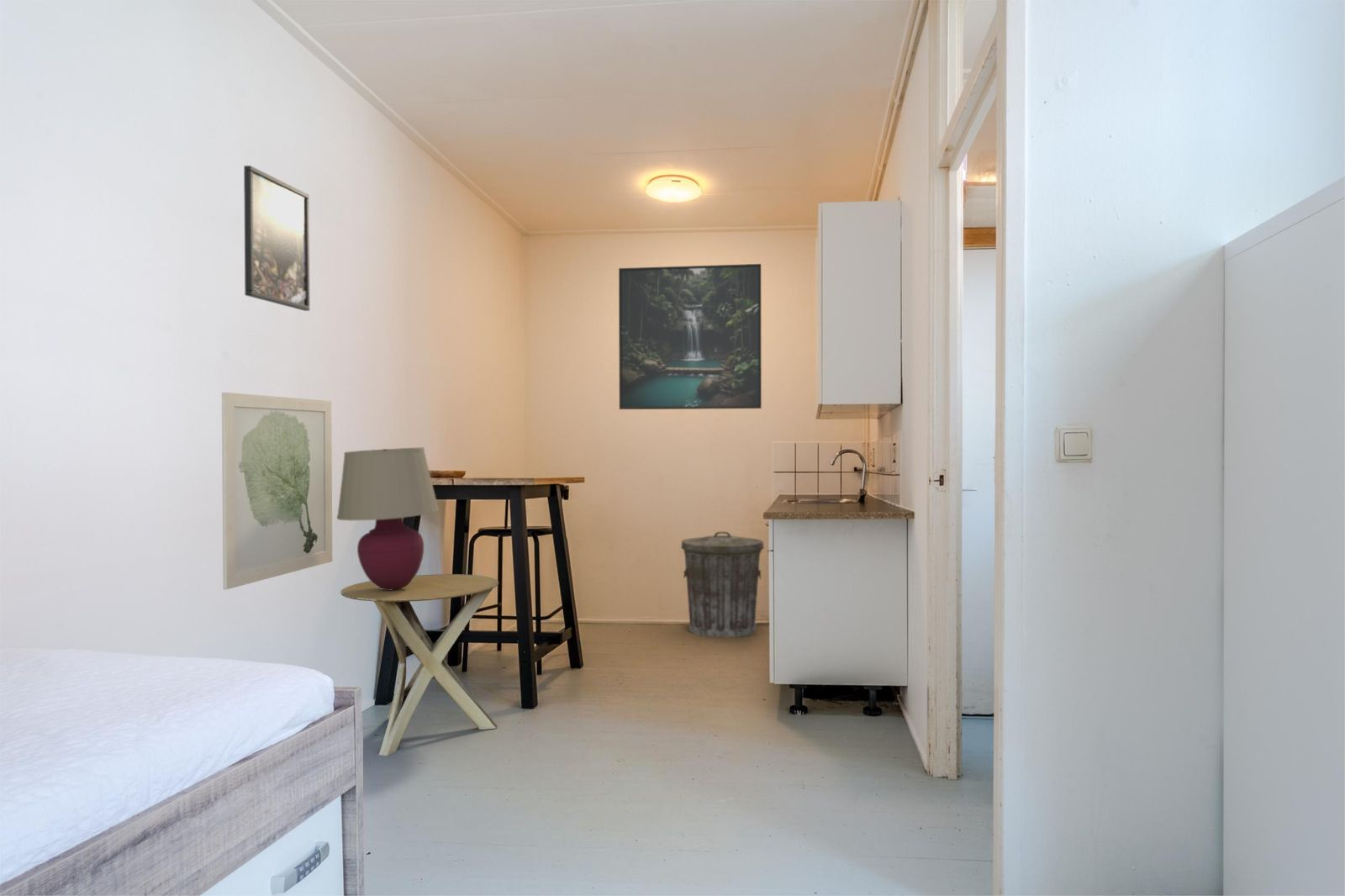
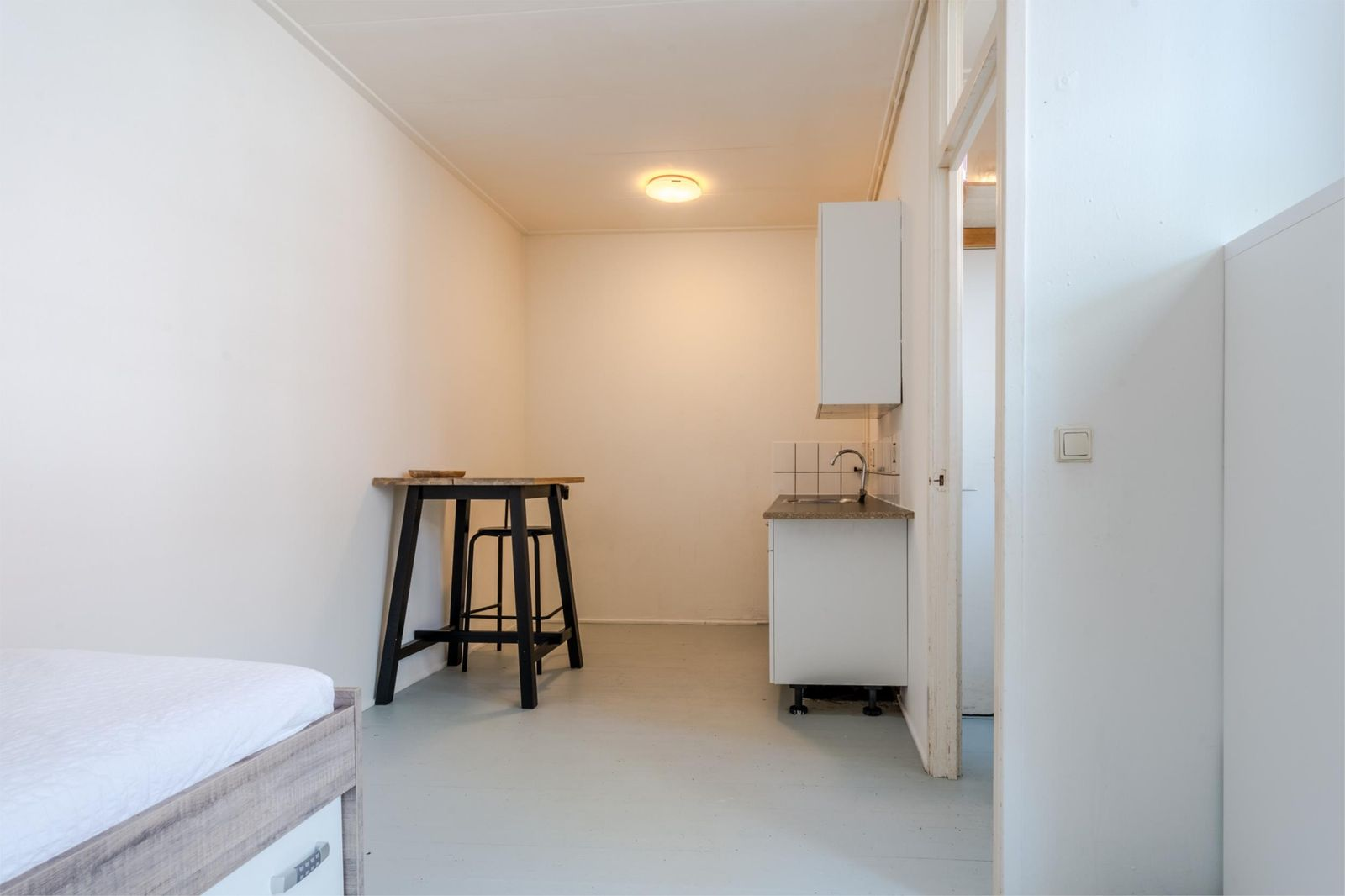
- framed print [243,165,310,312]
- side table [340,573,499,756]
- table lamp [336,447,440,590]
- wall art [221,392,333,590]
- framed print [618,263,762,410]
- trash can [680,531,765,638]
